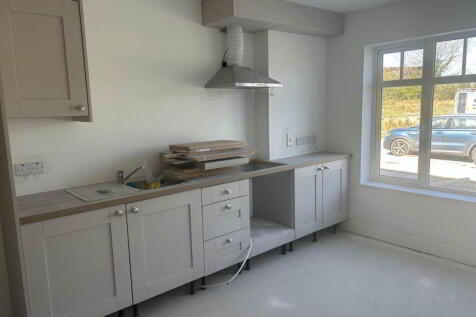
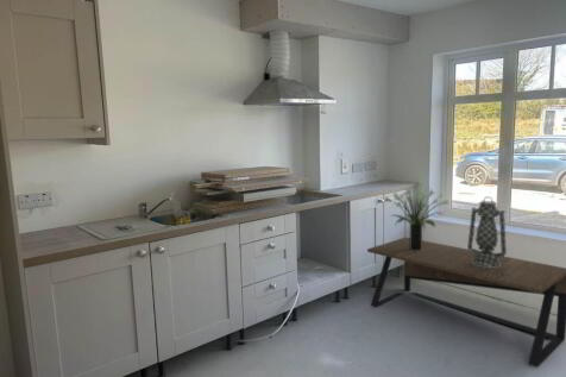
+ bench [366,237,566,369]
+ lantern [466,196,508,268]
+ potted plant [384,183,451,251]
